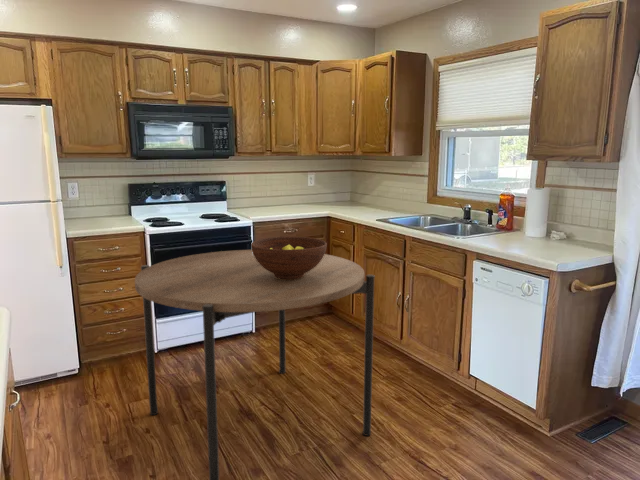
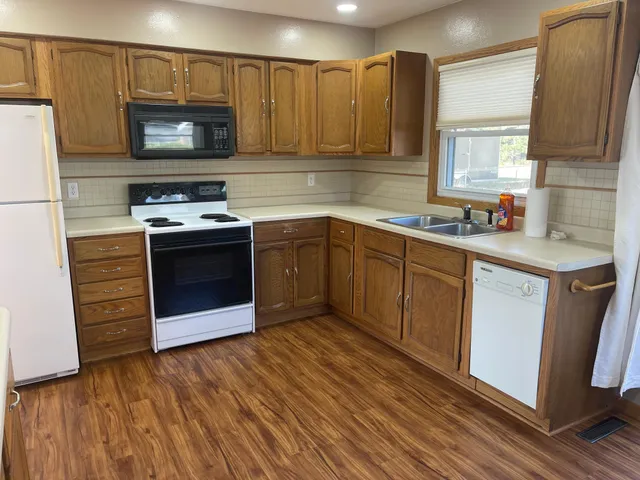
- fruit bowl [250,236,328,279]
- dining table [134,249,376,480]
